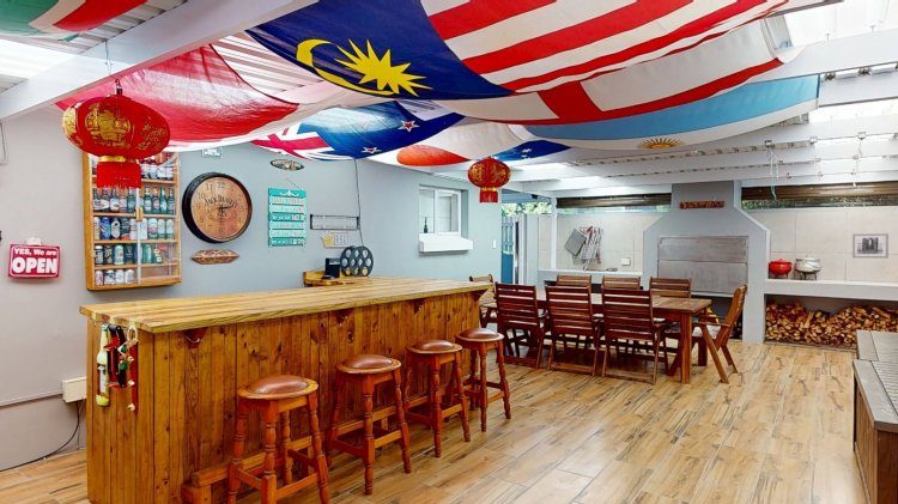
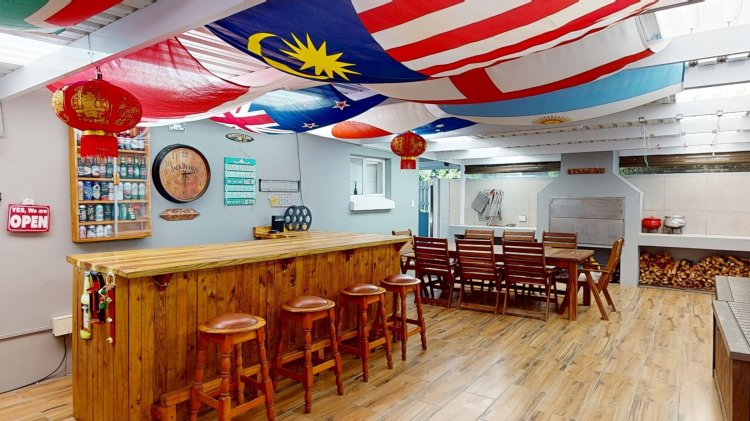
- wall art [851,232,890,260]
